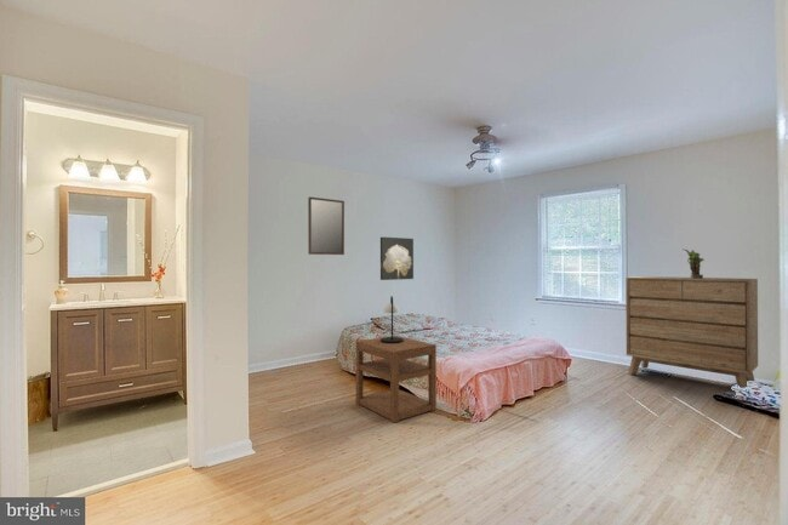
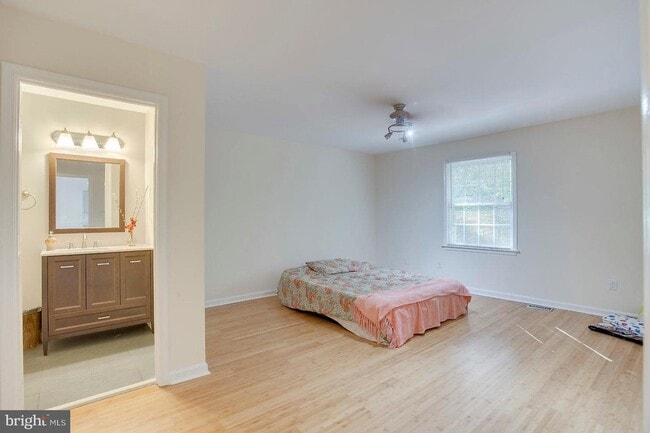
- wall art [379,236,415,281]
- potted plant [681,247,704,279]
- dresser [624,275,759,388]
- nightstand [355,335,438,424]
- home mirror [307,195,346,256]
- table lamp [381,295,404,343]
